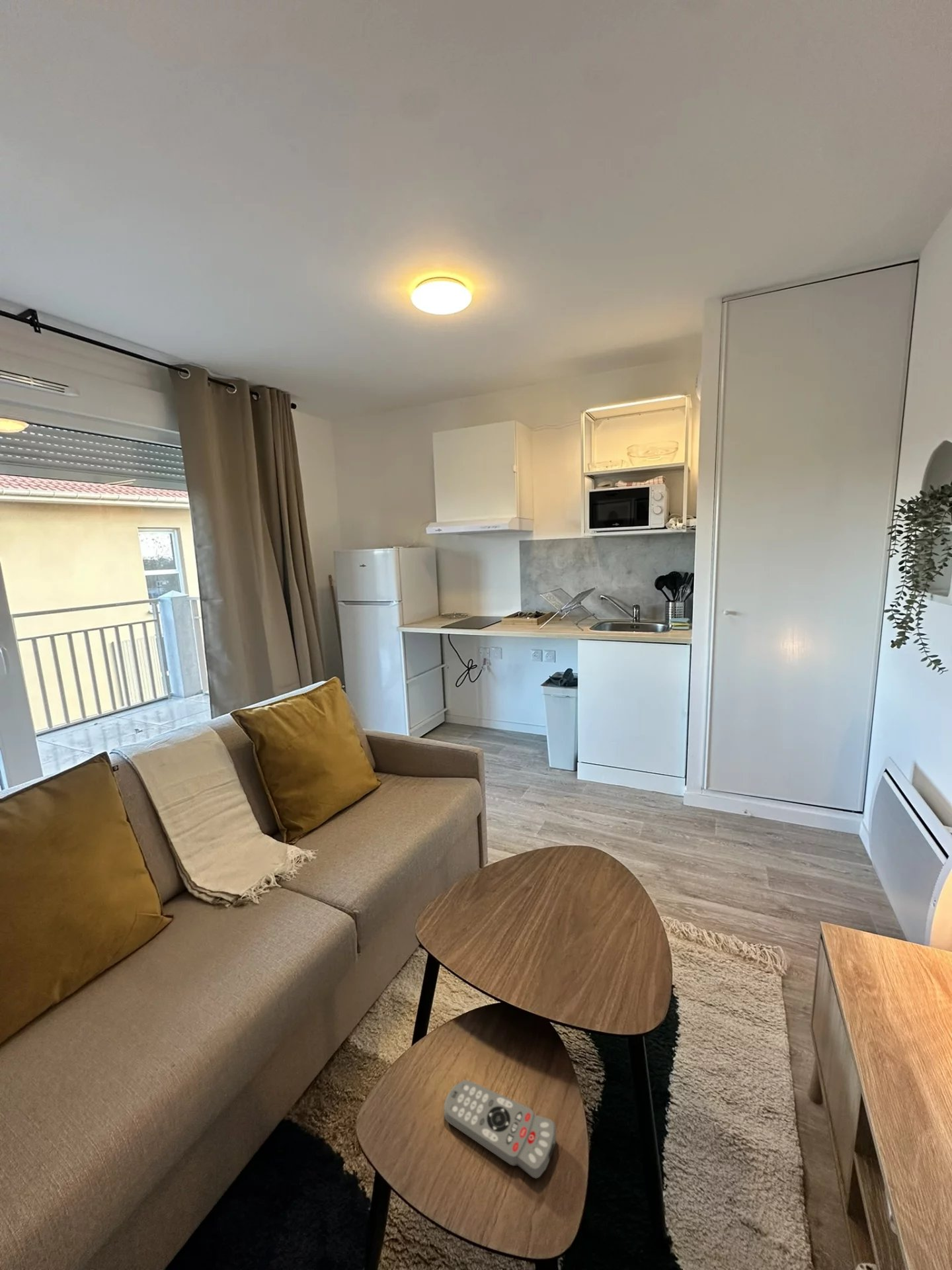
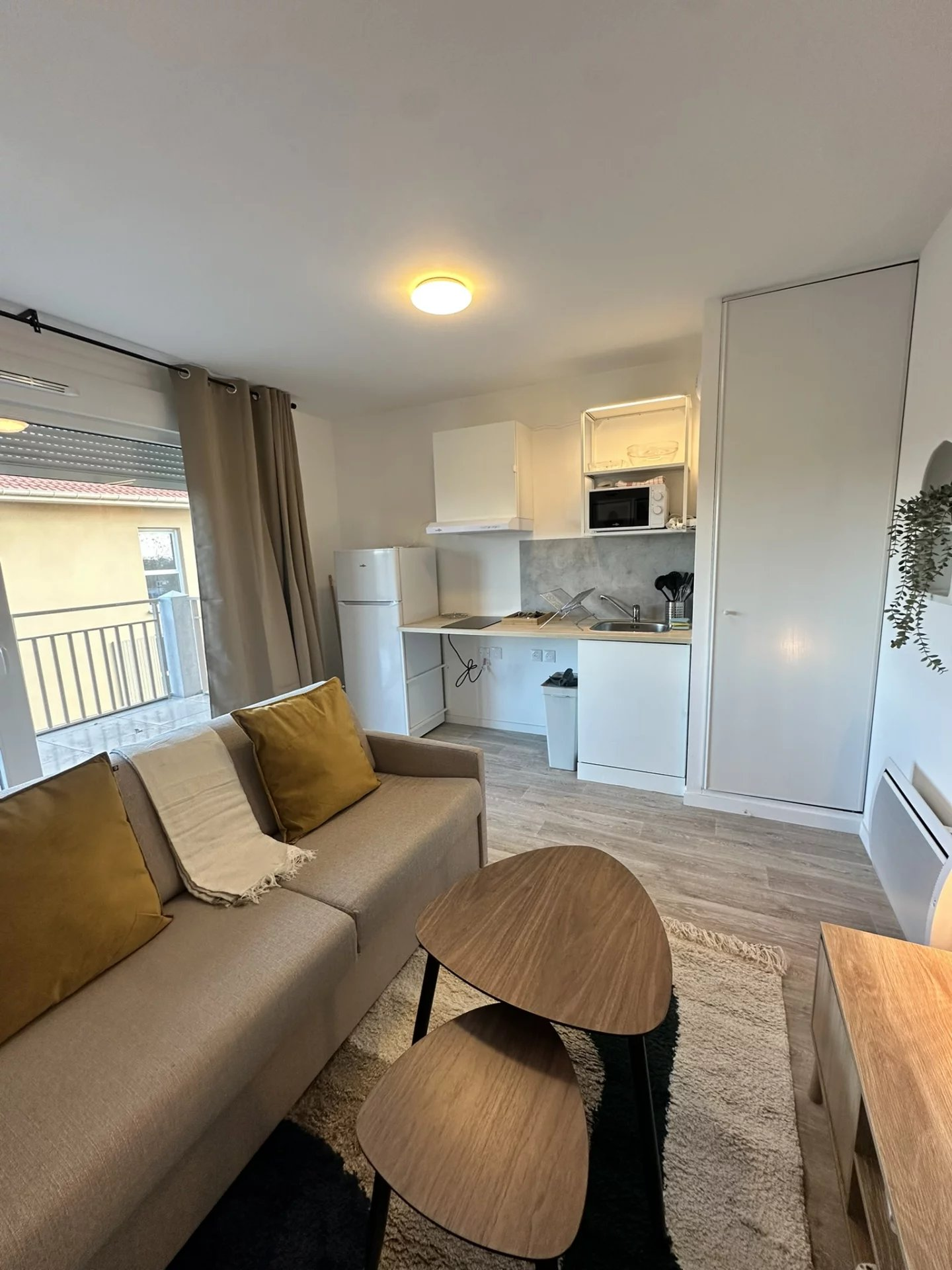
- remote control [444,1079,557,1179]
